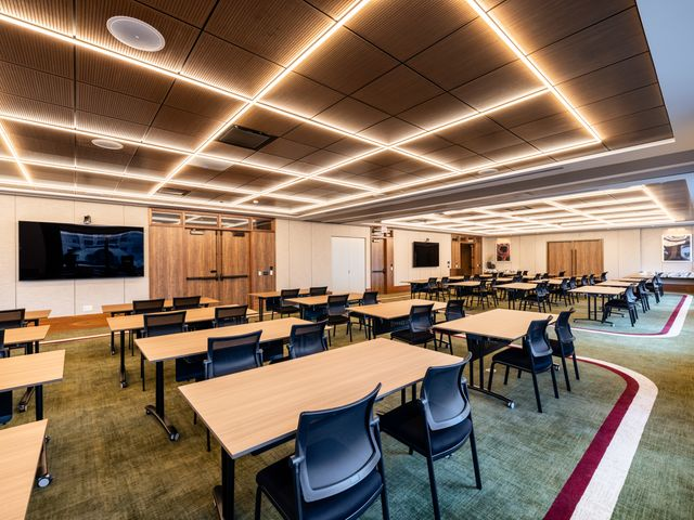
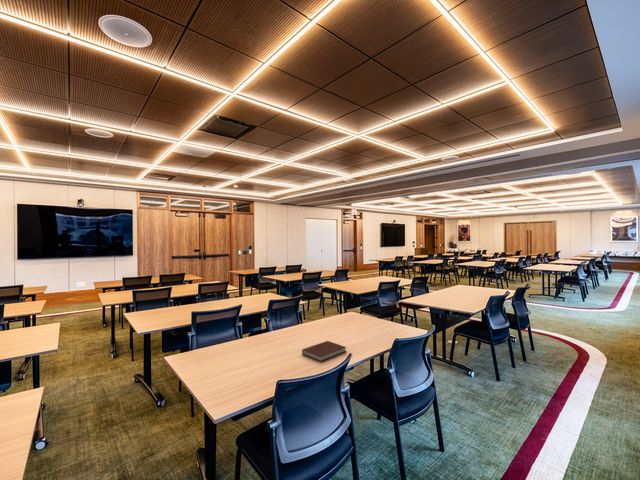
+ notebook [301,340,347,362]
